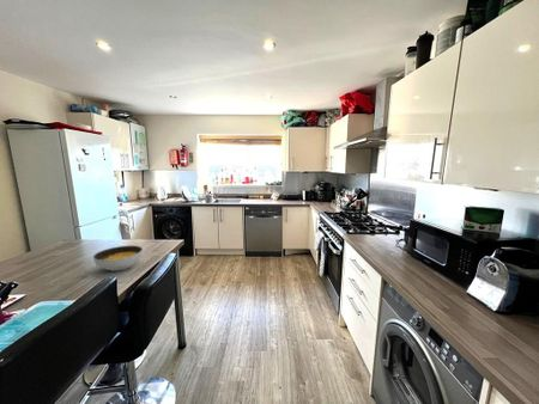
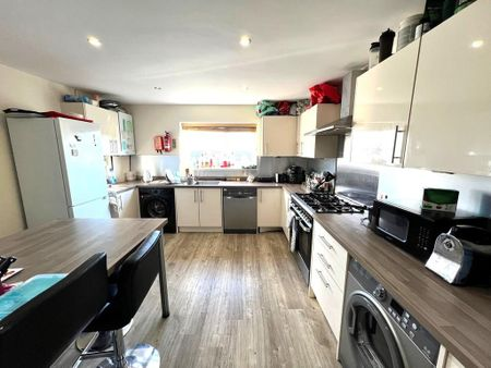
- soup bowl [92,245,144,273]
